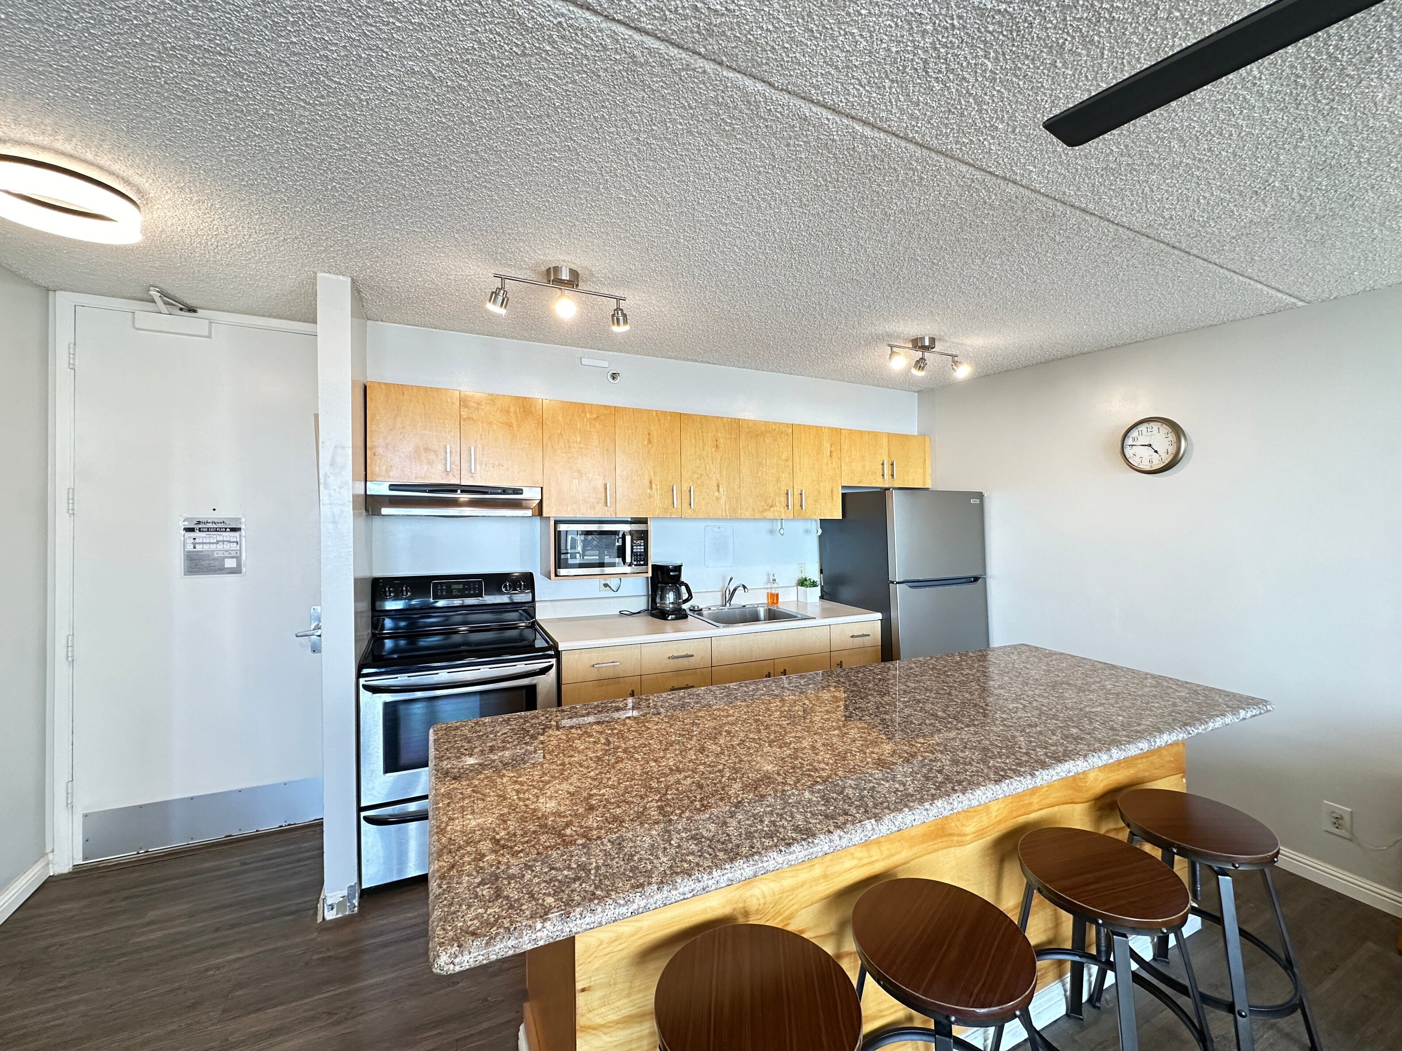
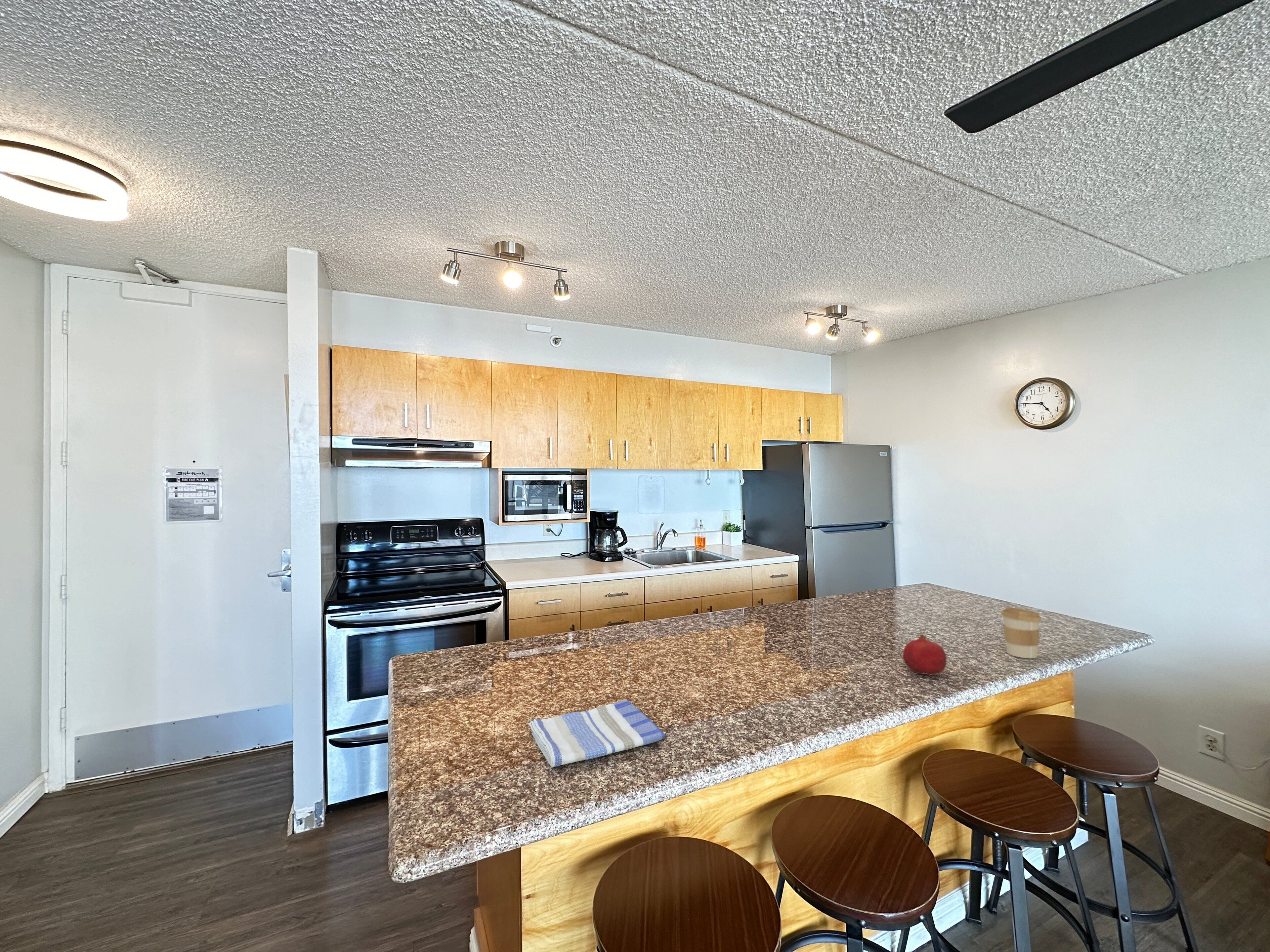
+ dish towel [528,700,665,767]
+ coffee cup [1001,607,1042,659]
+ fruit [902,634,947,675]
